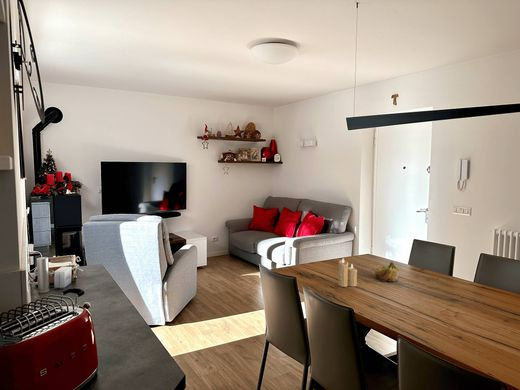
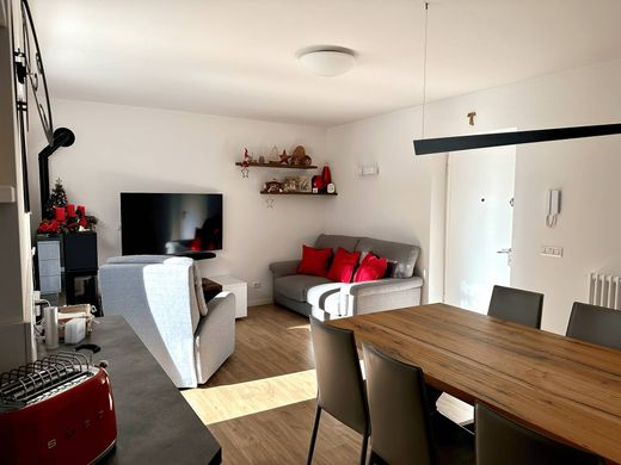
- fruit [374,261,400,282]
- candle [338,257,358,288]
